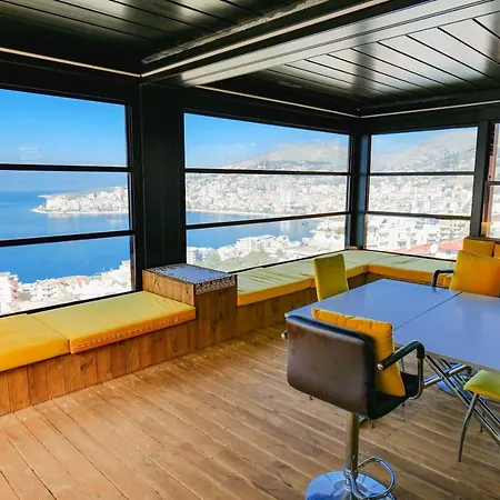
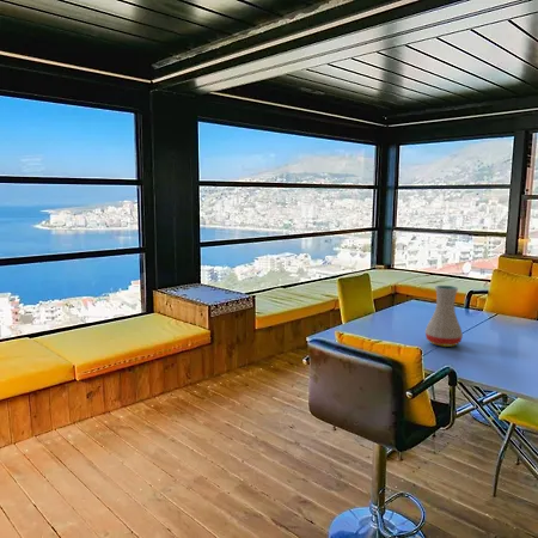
+ vase [424,285,464,348]
